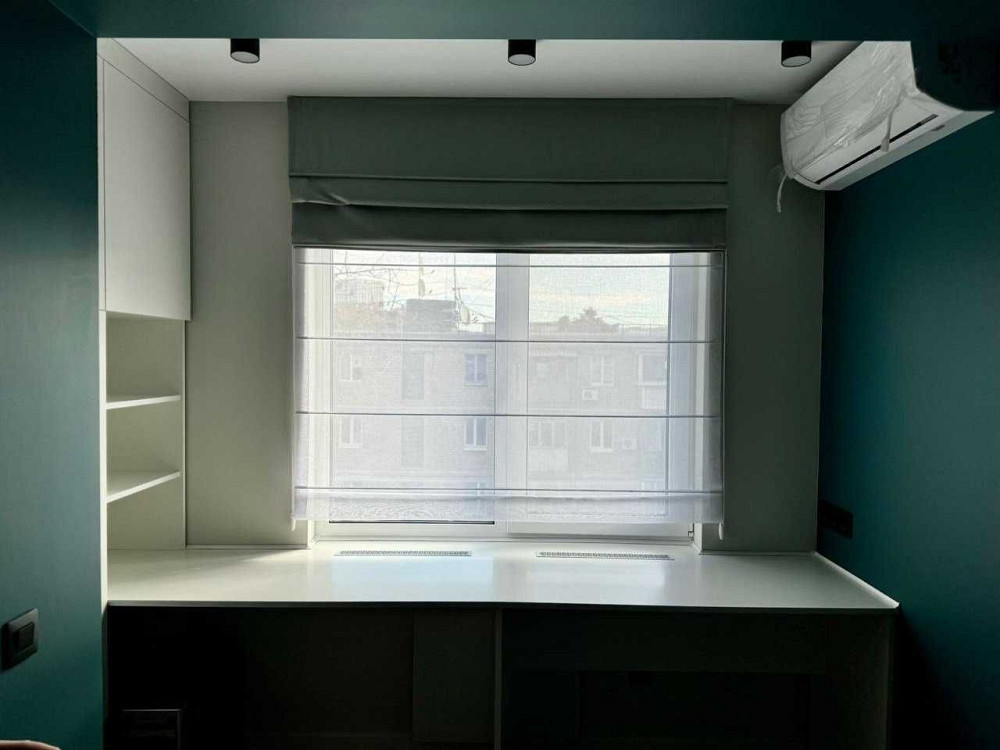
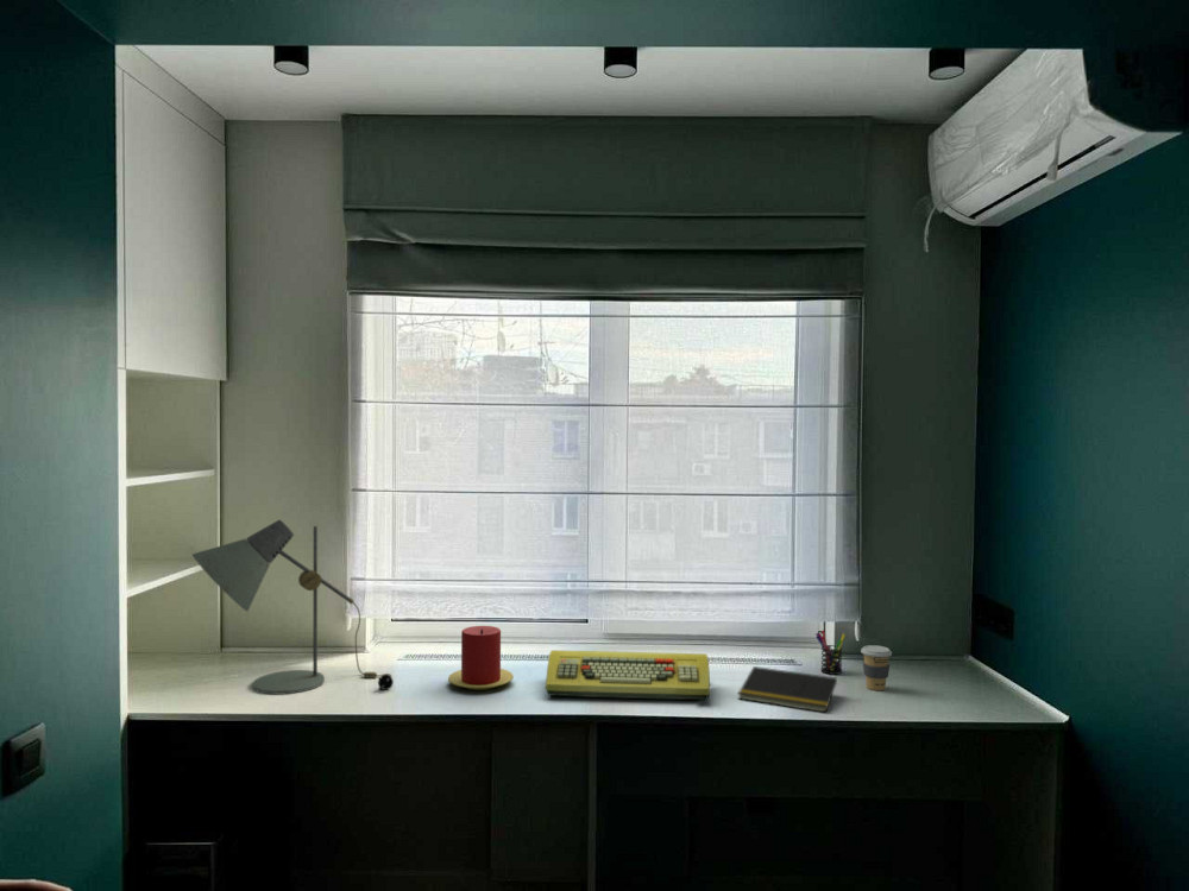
+ desk lamp [191,519,395,696]
+ keyboard [543,649,711,701]
+ coffee cup [860,644,893,691]
+ notepad [736,665,838,714]
+ pen holder [814,630,847,676]
+ candle [447,625,515,690]
